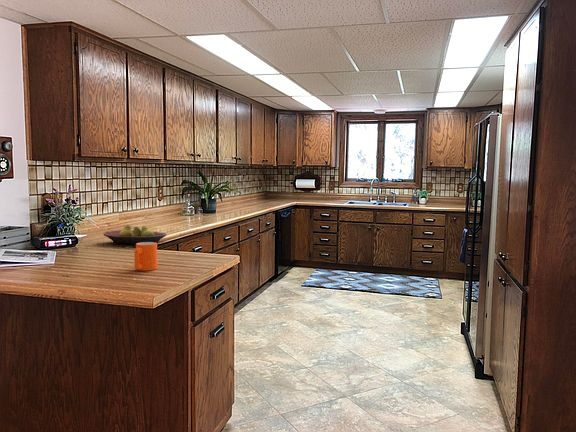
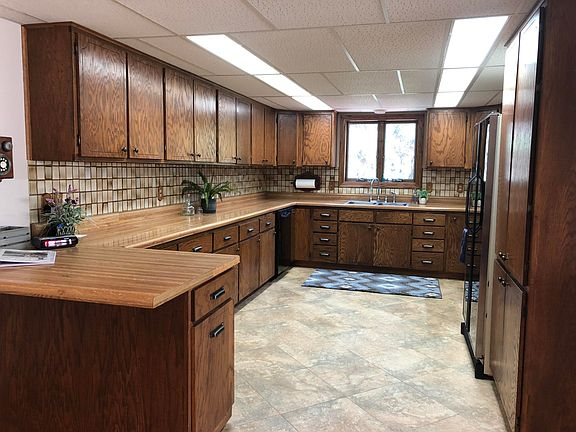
- mug [133,242,158,272]
- fruit bowl [103,224,168,246]
